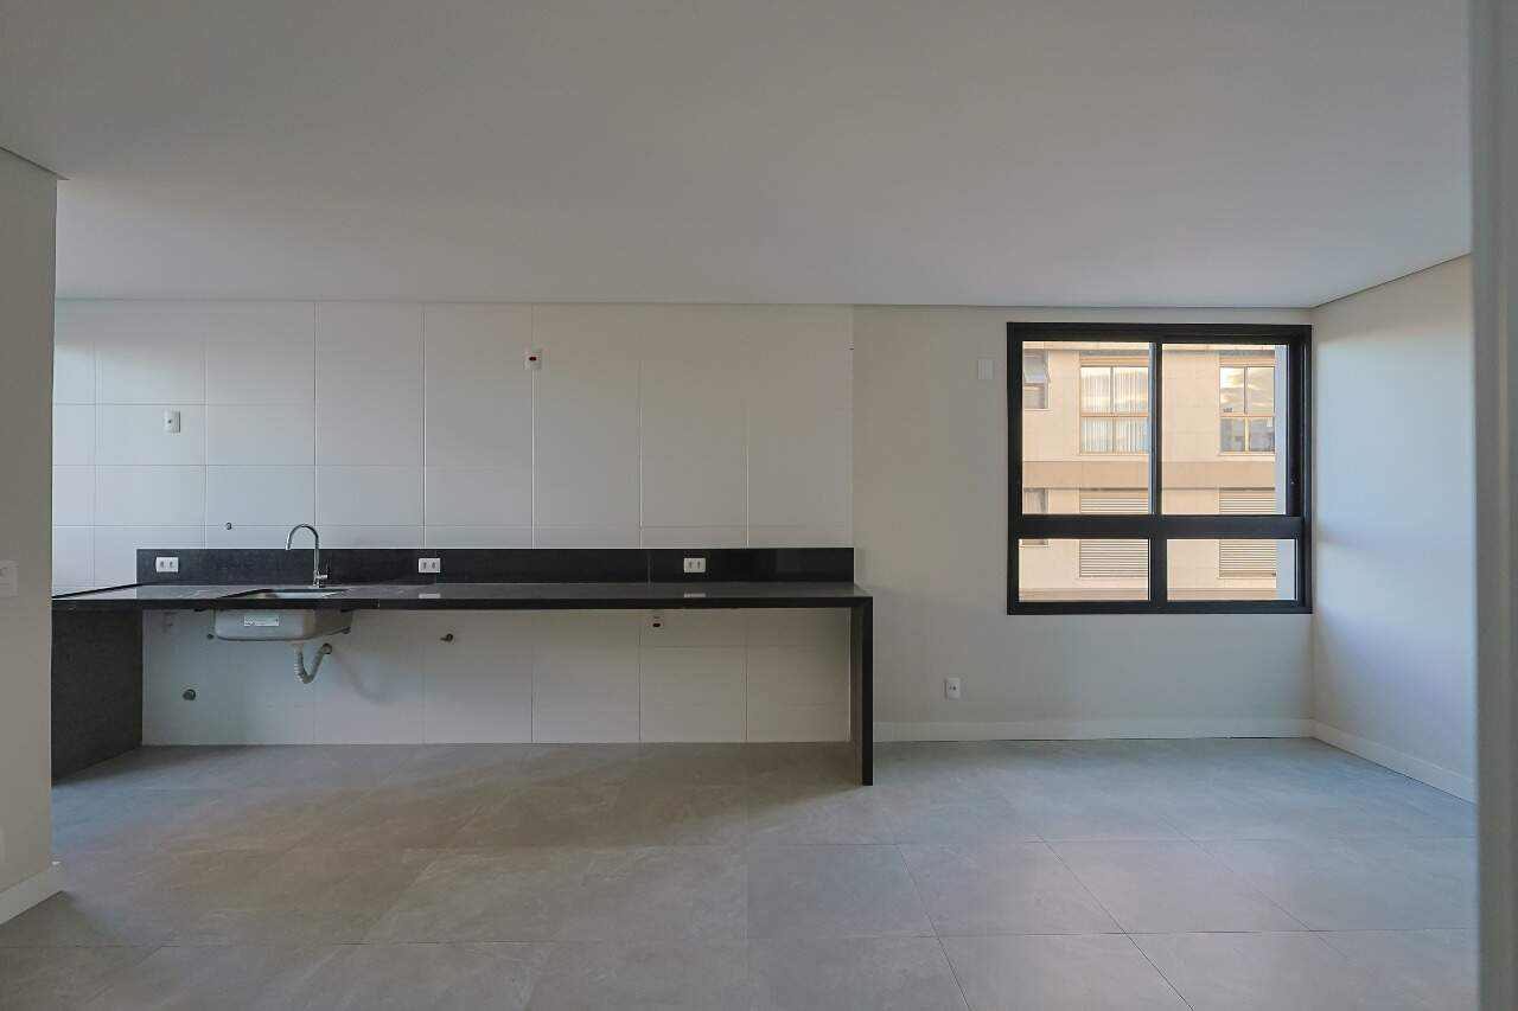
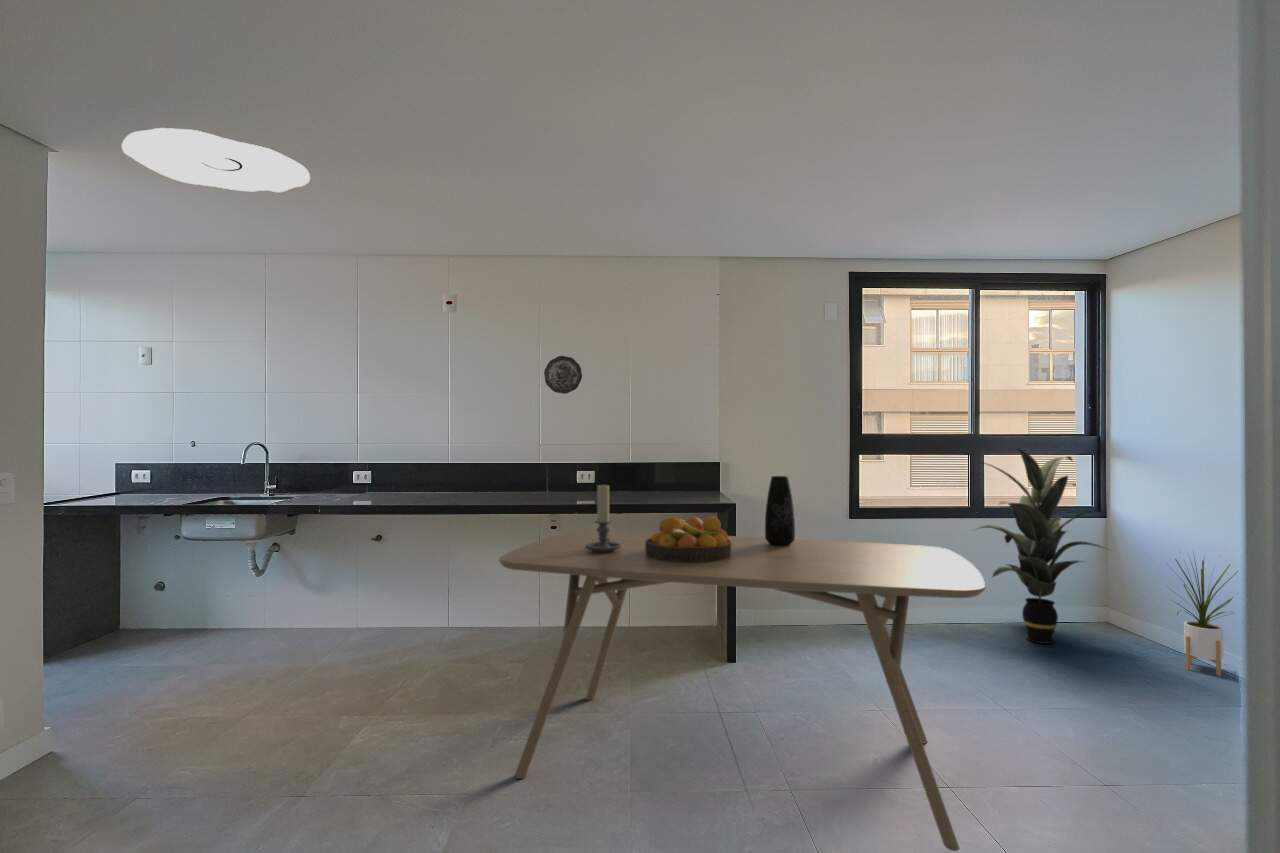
+ ceiling light [121,127,311,193]
+ candle holder [585,483,621,553]
+ indoor plant [972,446,1111,645]
+ dining table [498,530,986,852]
+ vase [764,475,796,546]
+ fruit bowl [645,515,731,562]
+ house plant [1167,550,1240,677]
+ decorative plate [543,355,583,395]
